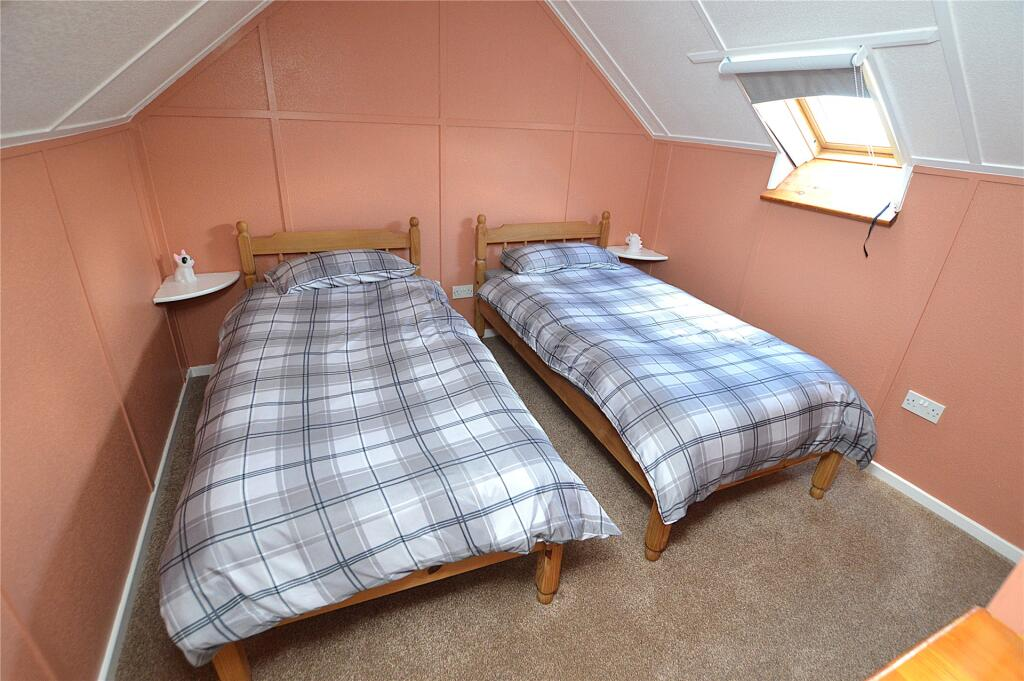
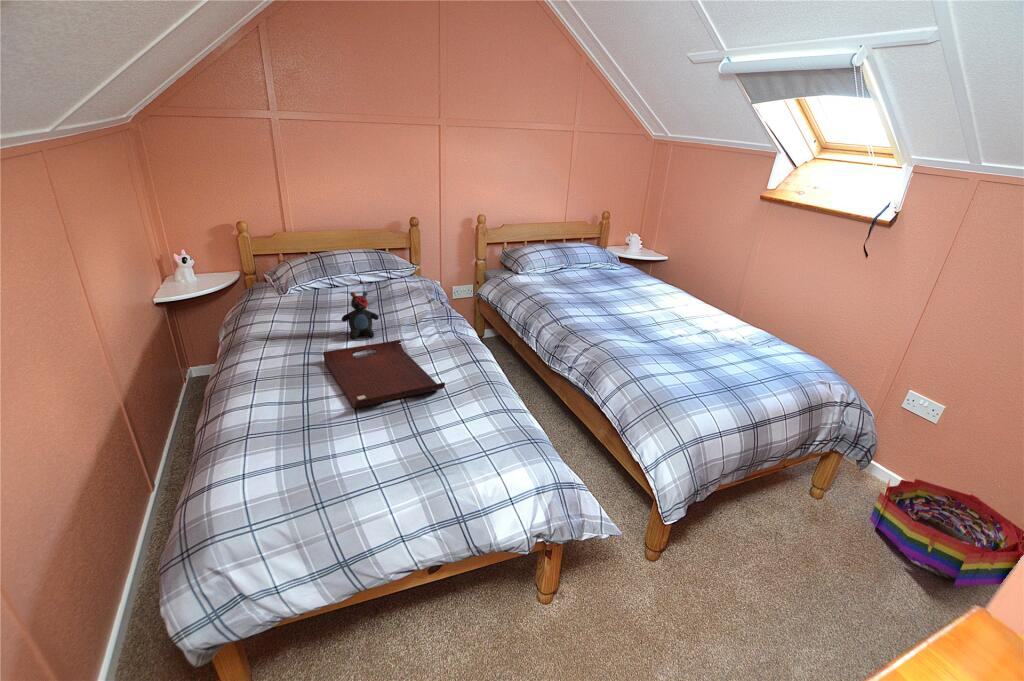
+ teddy bear [341,291,380,340]
+ storage bin [869,478,1024,587]
+ serving tray [322,339,446,409]
